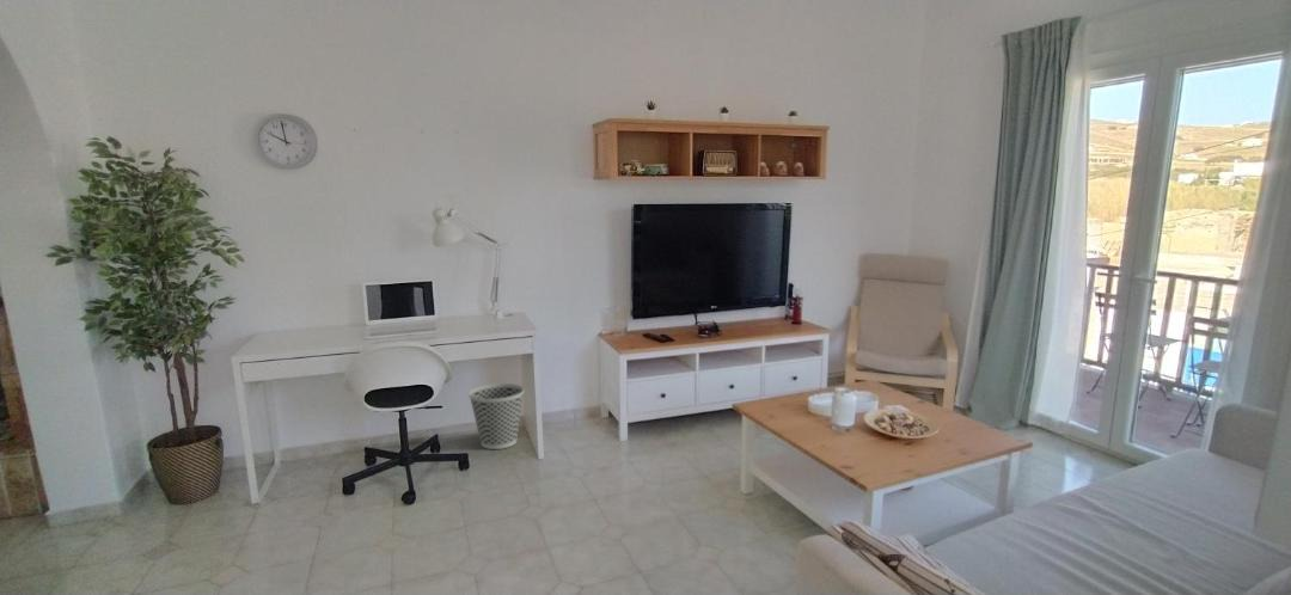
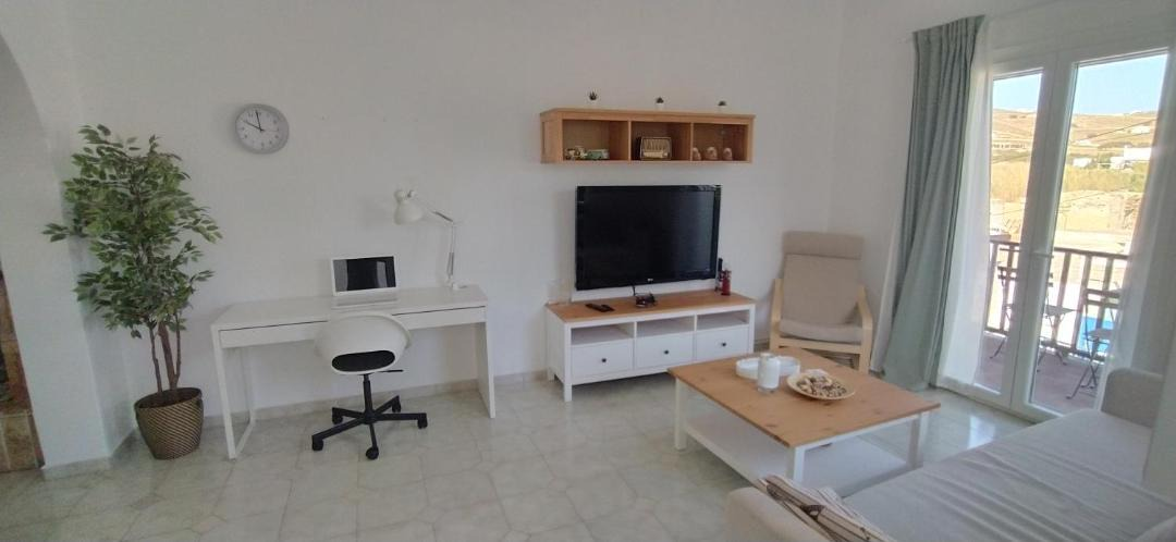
- wastebasket [467,382,526,450]
